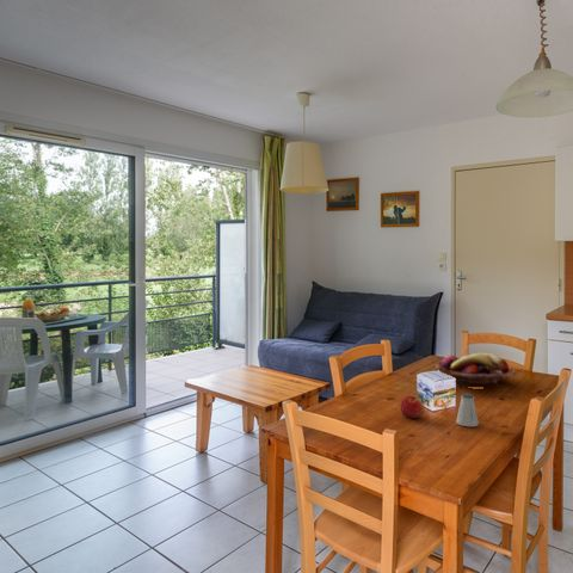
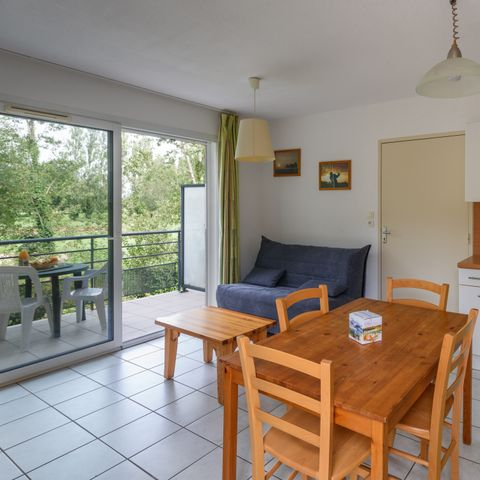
- saltshaker [455,393,480,427]
- fruit basket [435,352,518,387]
- apple [399,394,426,419]
